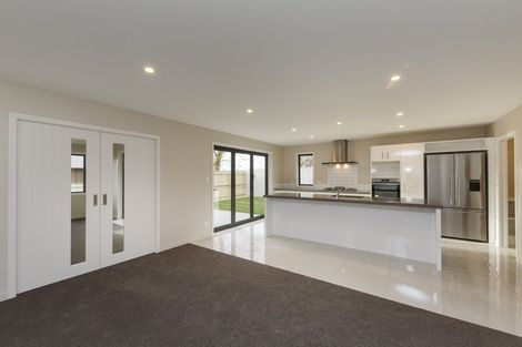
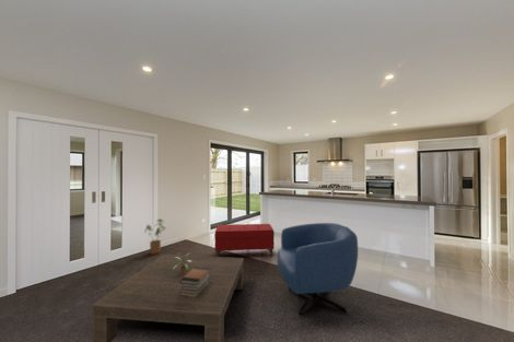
+ bench [213,223,276,258]
+ coffee table [92,253,245,342]
+ book stack [179,267,210,297]
+ house plant [143,217,167,256]
+ armchair [276,222,359,316]
+ potted plant [173,251,191,274]
